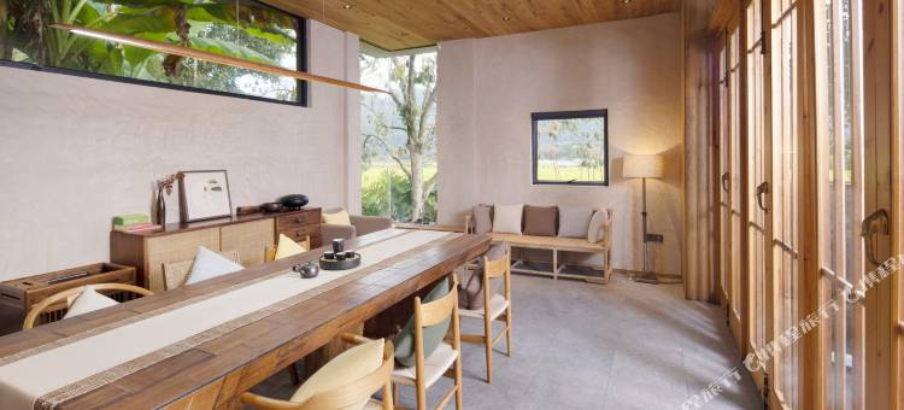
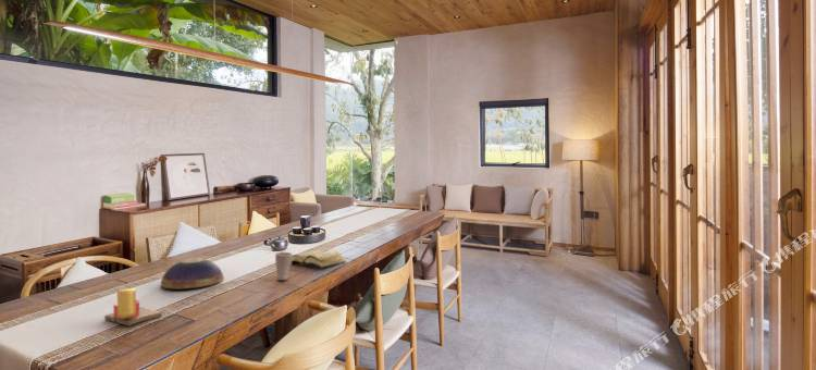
+ decorative bowl [160,257,224,289]
+ diary [292,249,347,269]
+ candle [103,287,163,328]
+ cup [274,250,294,282]
